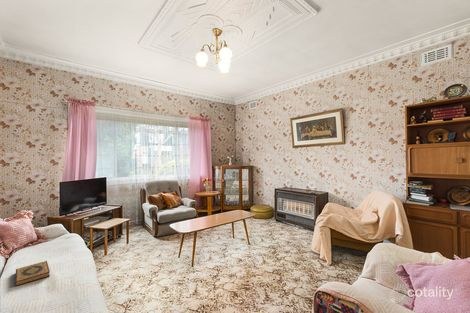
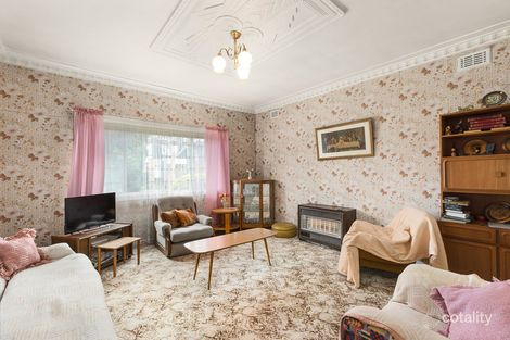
- hardback book [14,260,51,287]
